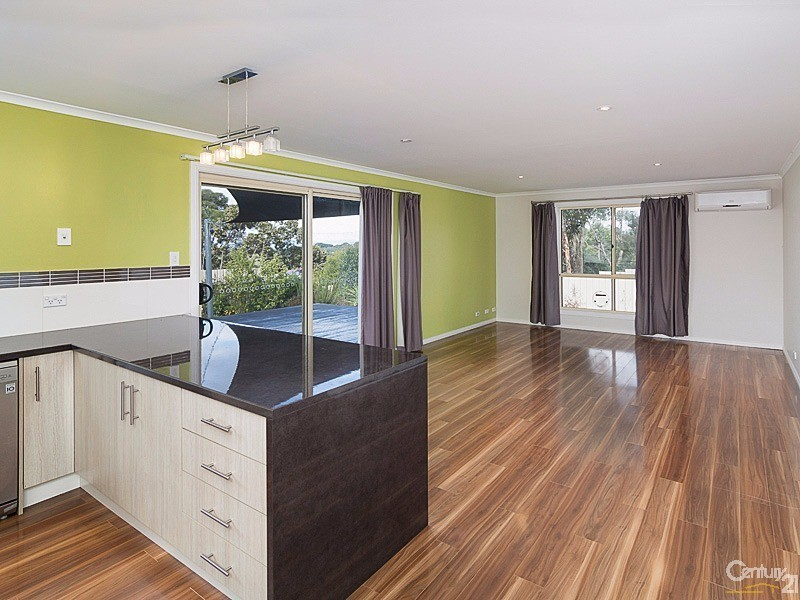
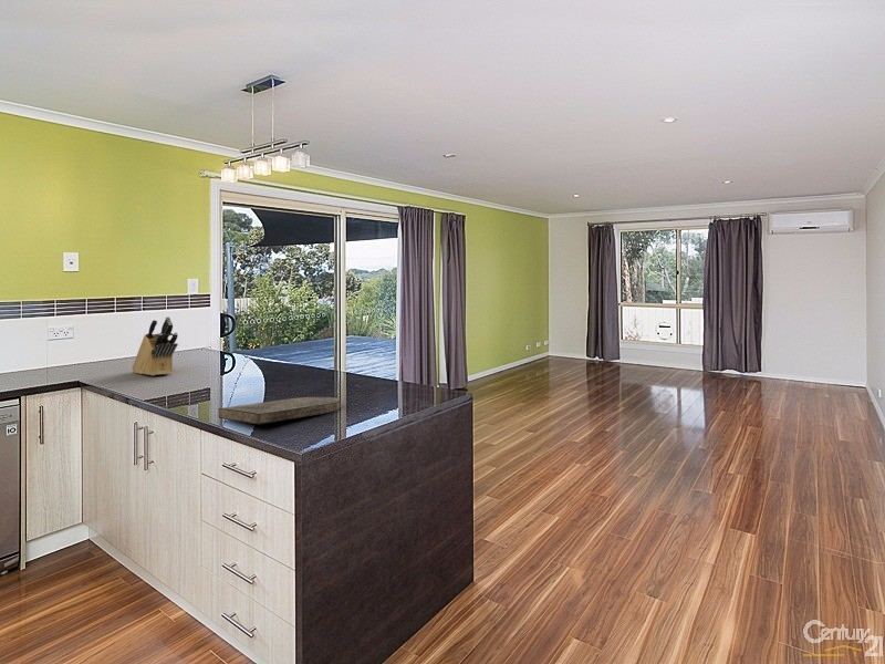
+ cutting board [218,396,341,425]
+ knife block [132,315,179,376]
